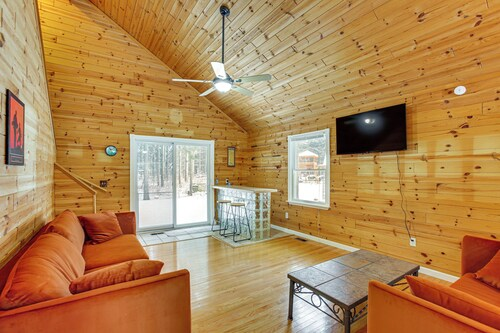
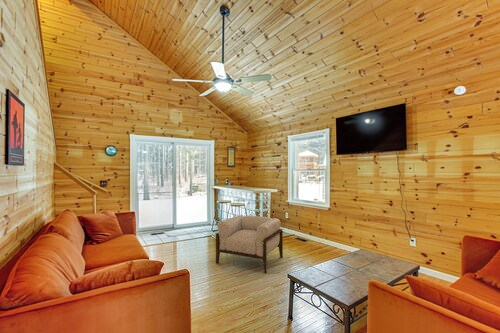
+ armchair [215,214,284,274]
